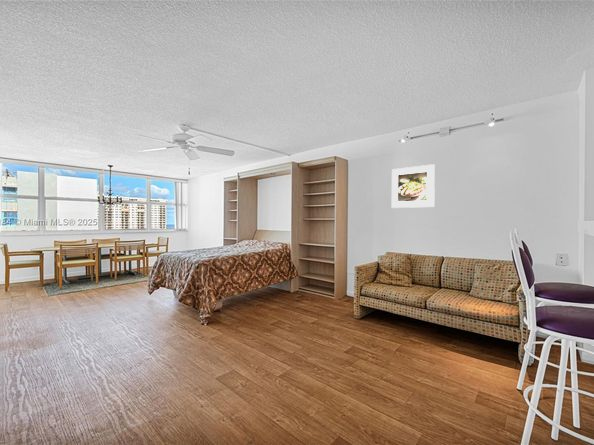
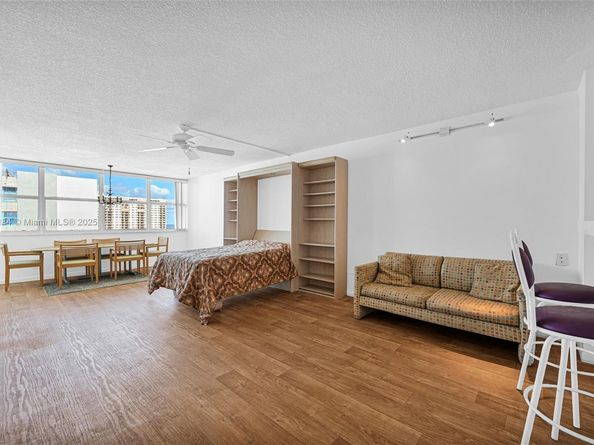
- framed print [391,163,436,209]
